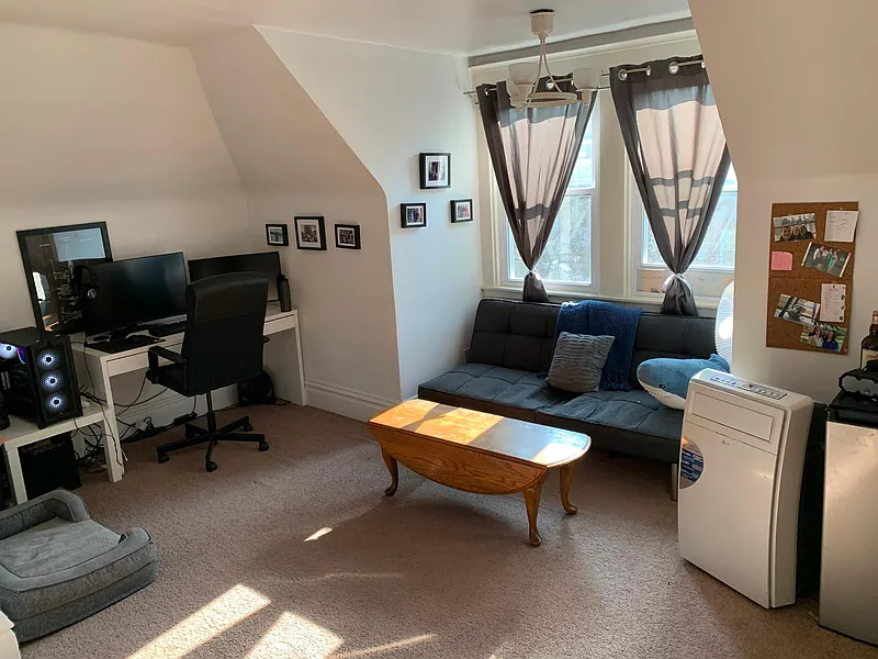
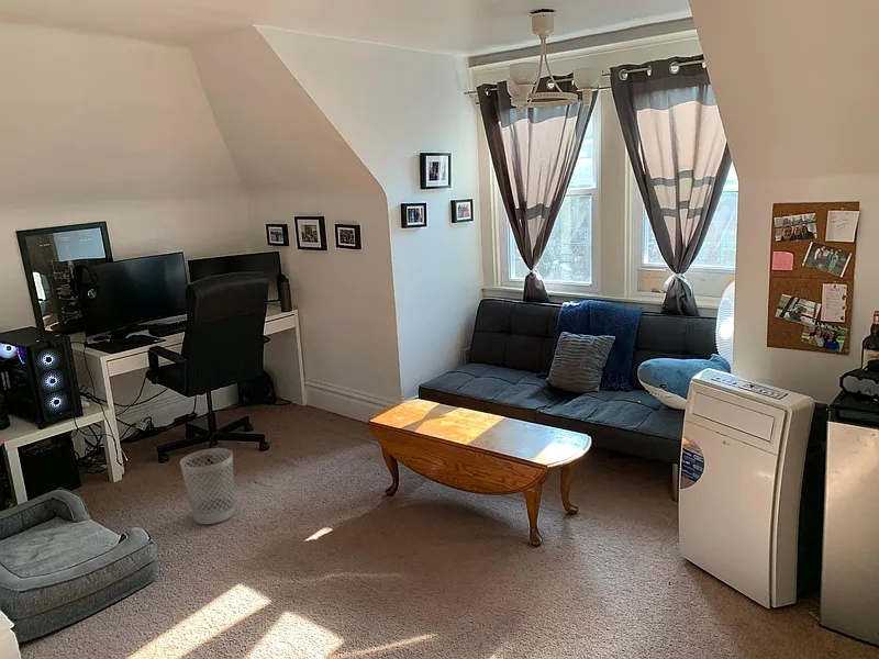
+ wastebasket [179,447,236,525]
